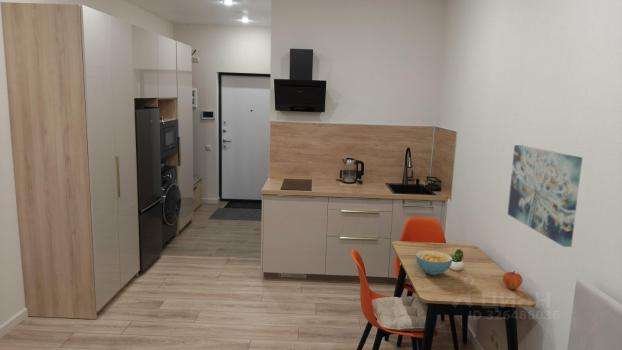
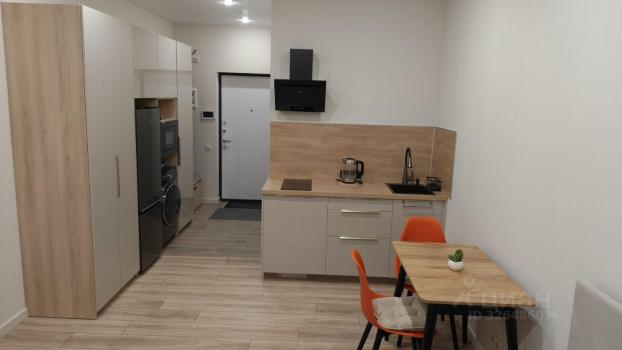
- cereal bowl [414,249,454,276]
- fruit [502,270,523,291]
- wall art [507,144,583,248]
